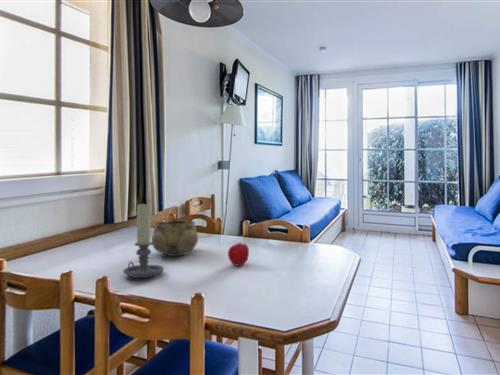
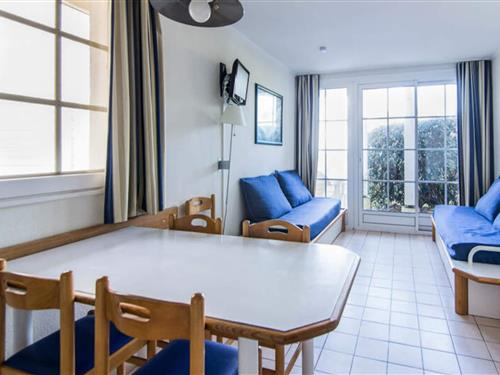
- decorative bowl [151,220,199,257]
- fruit [227,241,250,267]
- candle holder [122,202,165,279]
